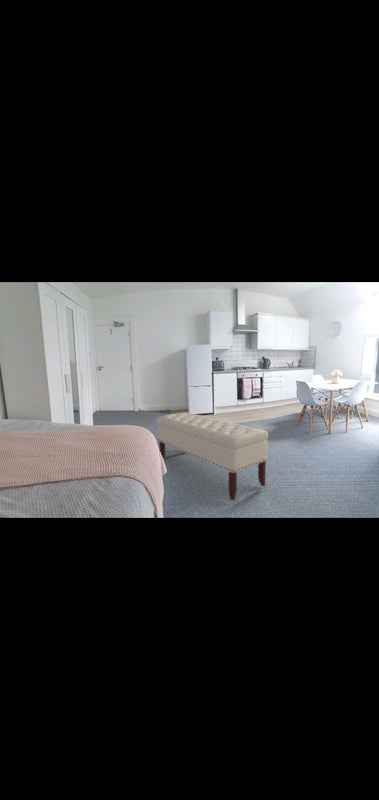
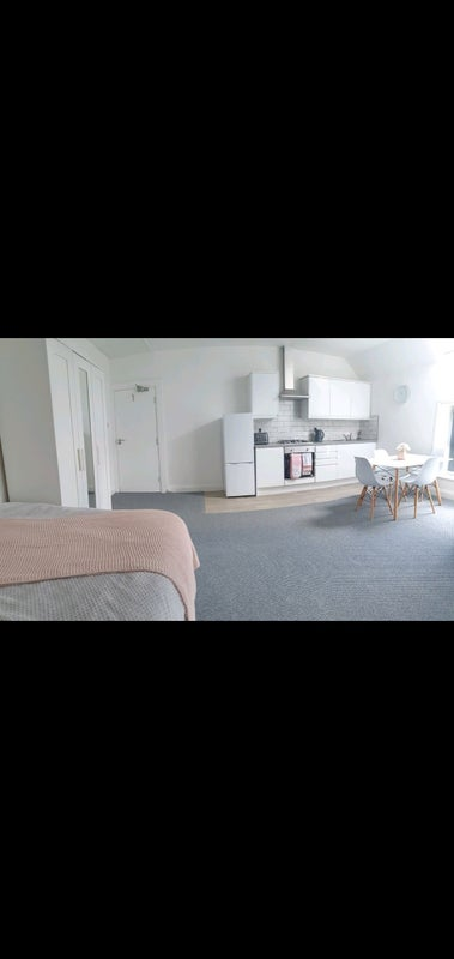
- bench [156,411,269,502]
